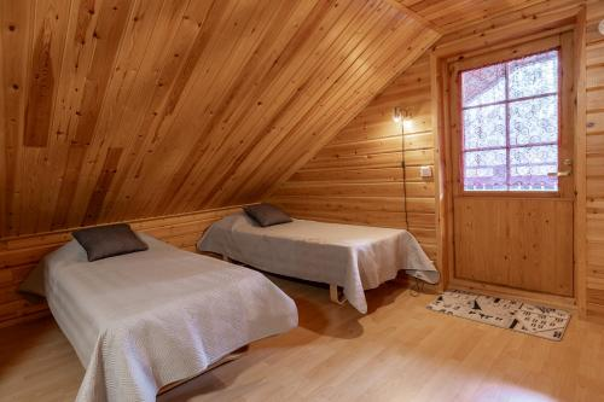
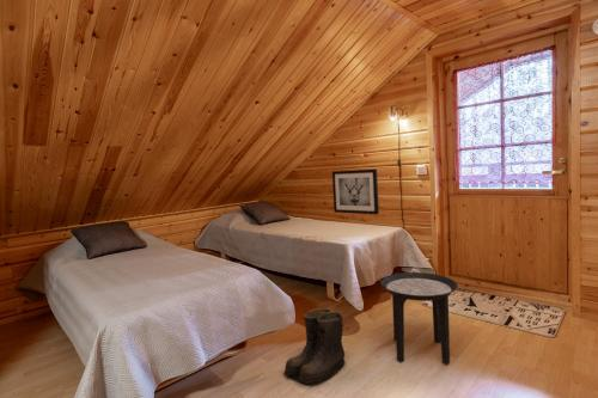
+ boots [282,307,348,388]
+ side table [379,271,459,366]
+ wall art [331,169,380,215]
